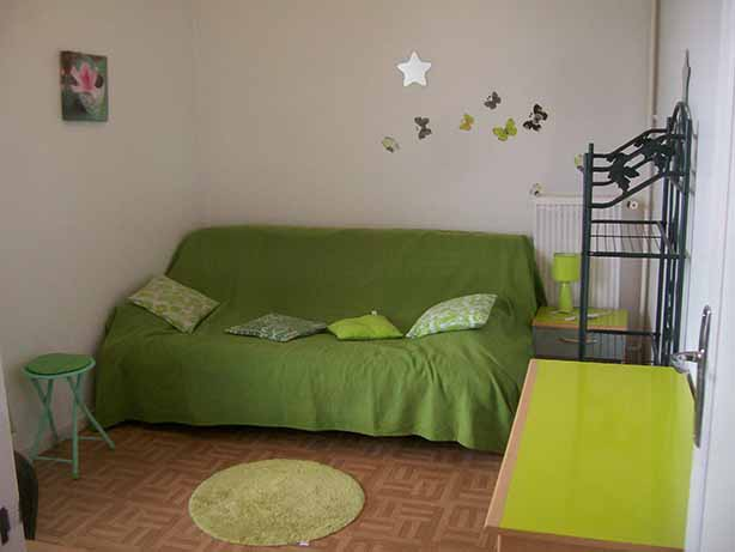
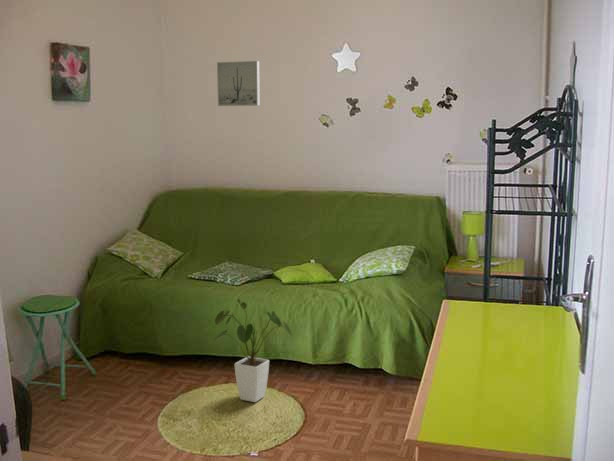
+ house plant [212,298,293,403]
+ wall art [216,60,261,107]
